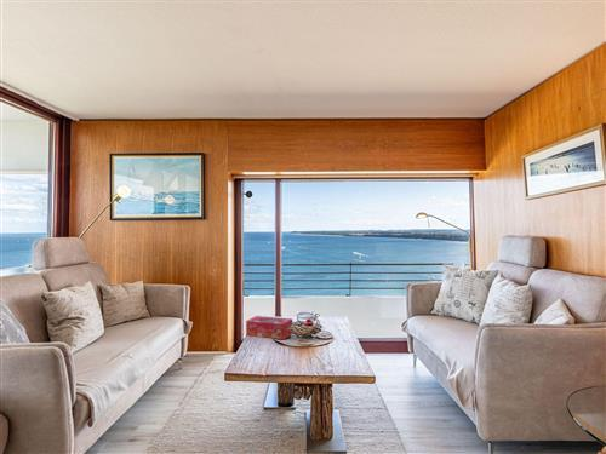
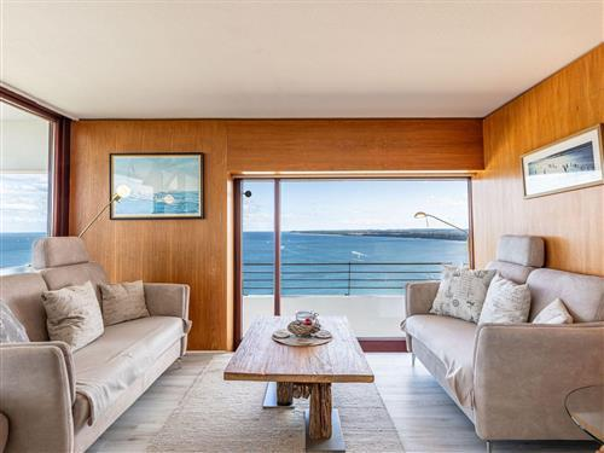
- tissue box [245,315,293,340]
